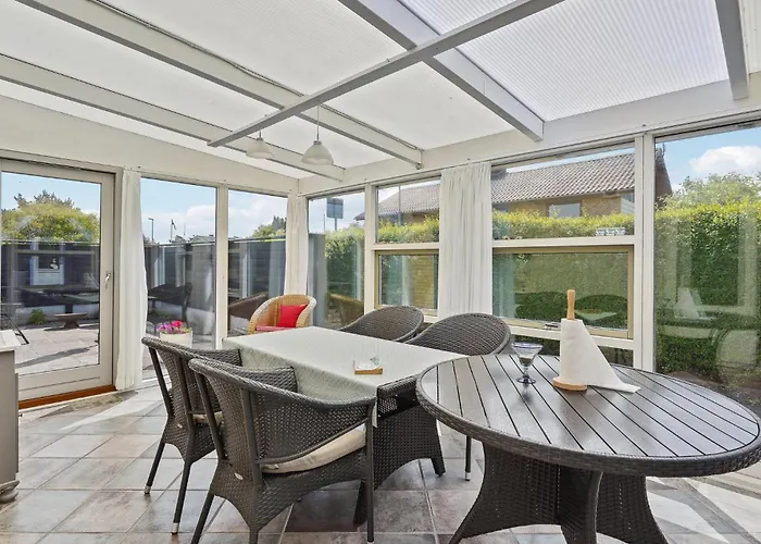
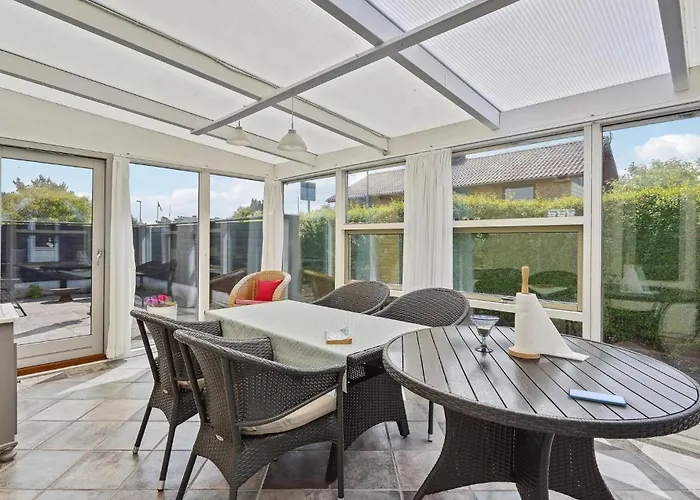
+ smartphone [568,388,628,407]
